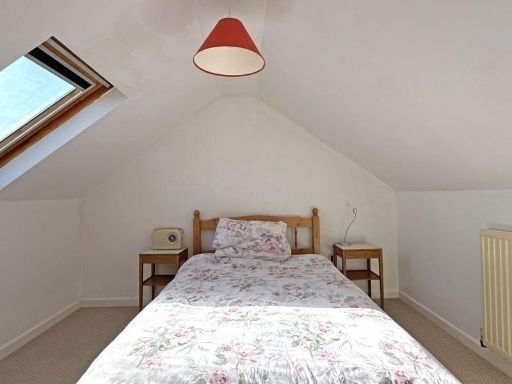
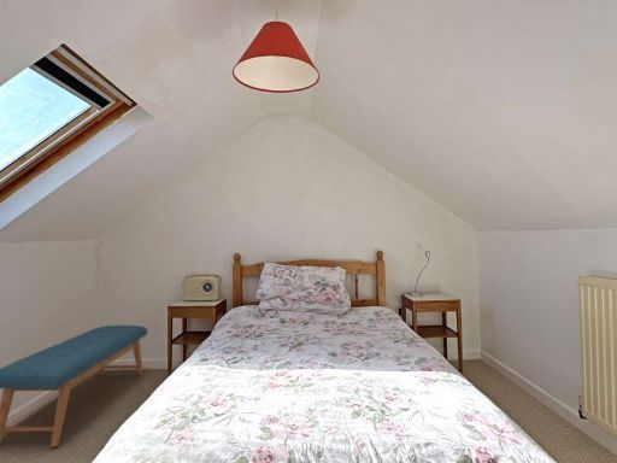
+ bench [0,324,148,449]
